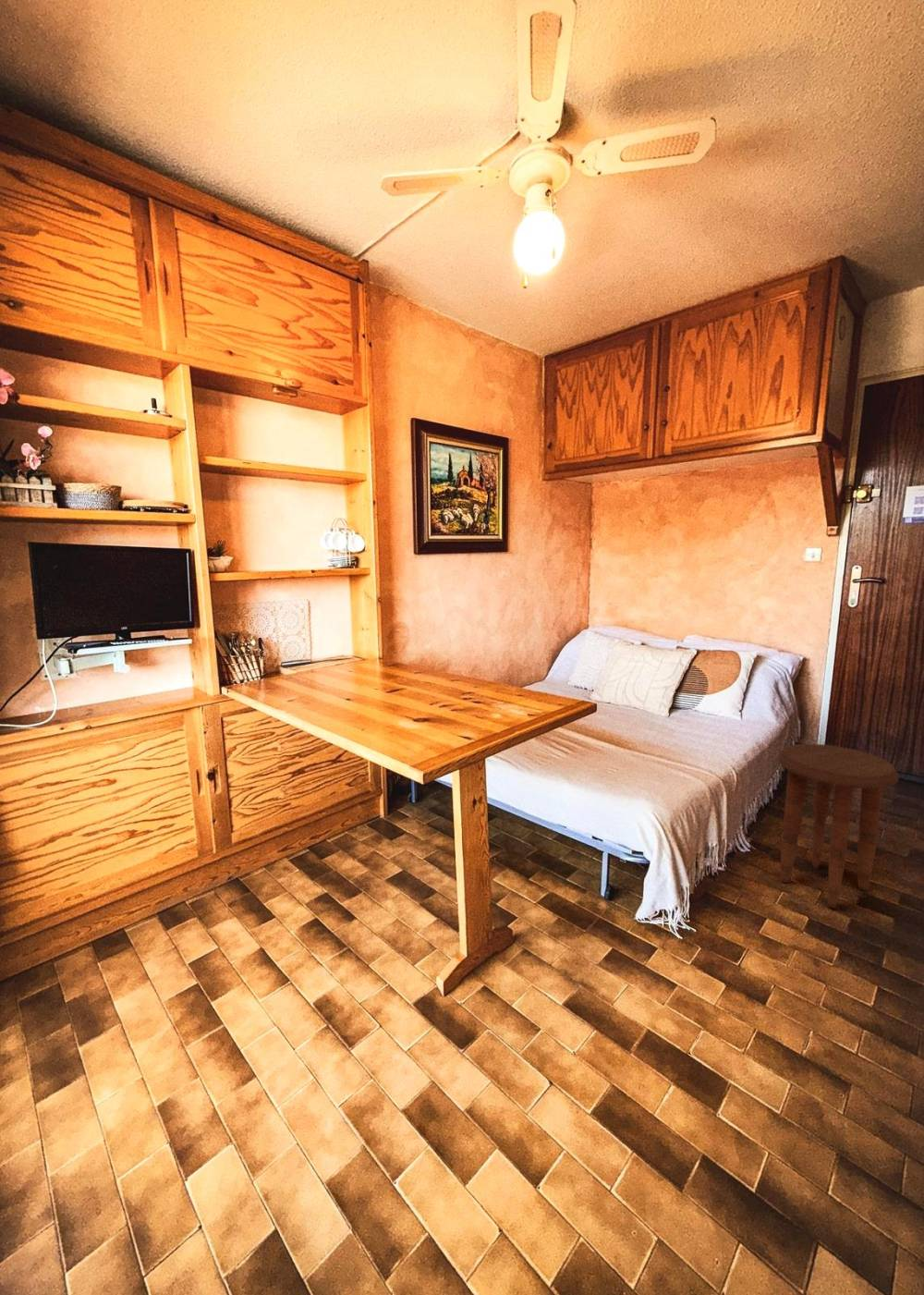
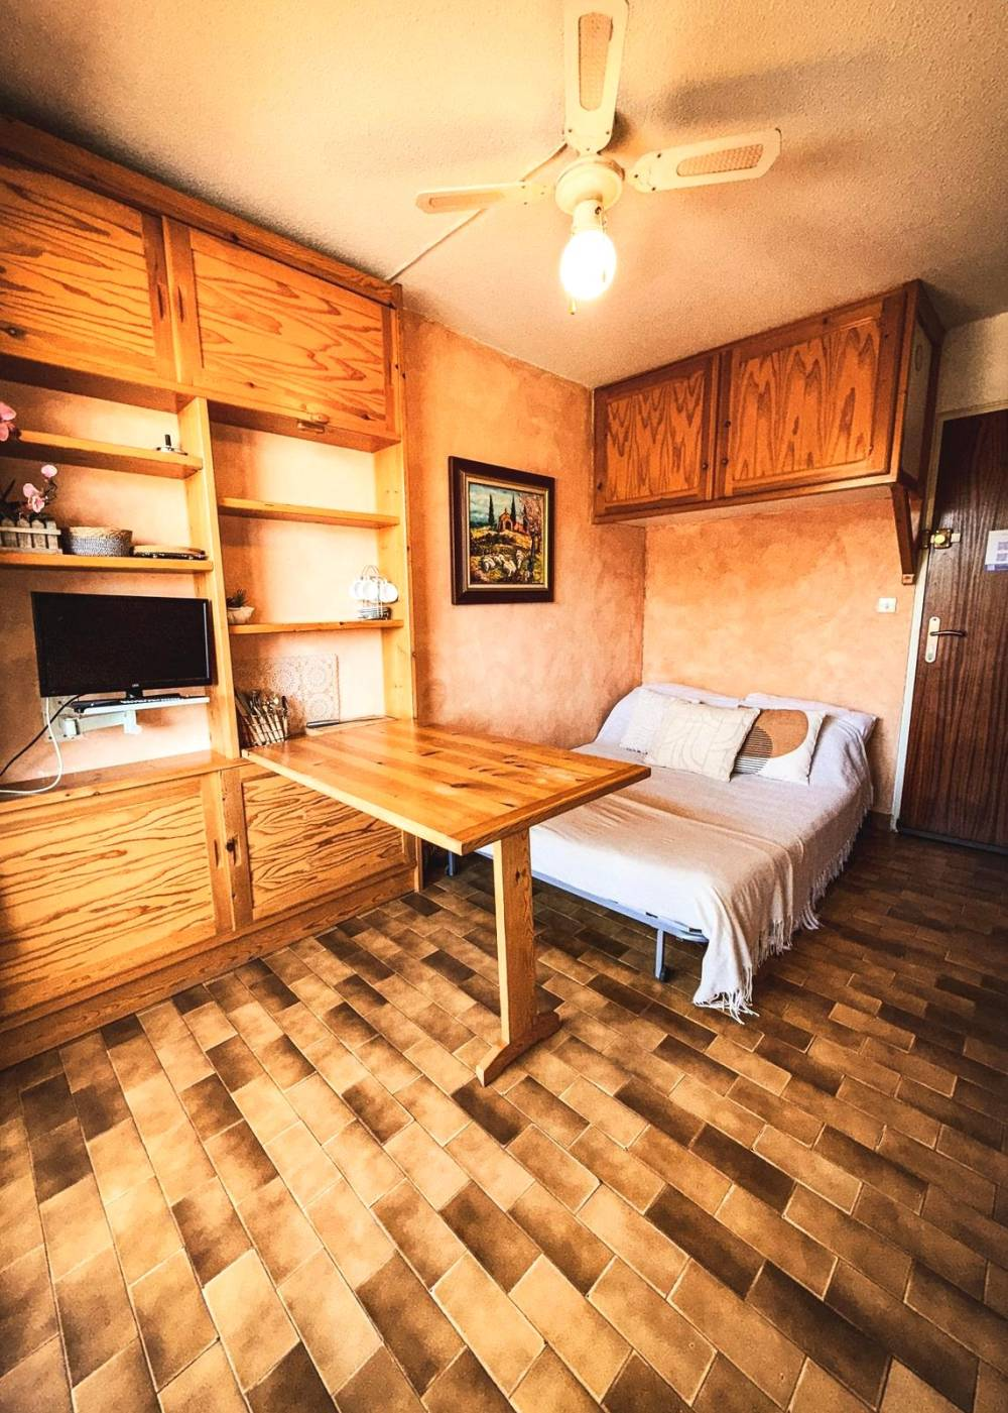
- side table [777,743,899,909]
